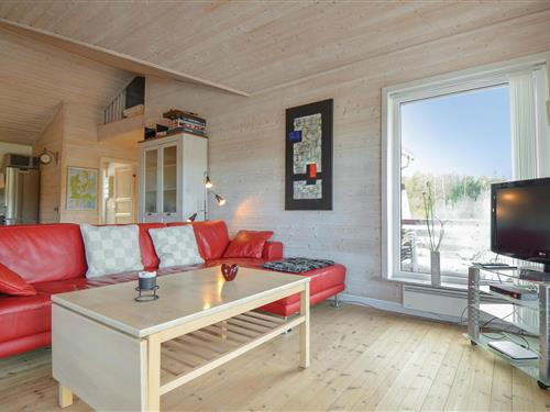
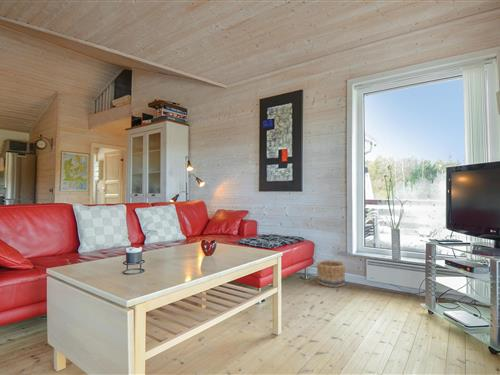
+ basket [316,259,346,288]
